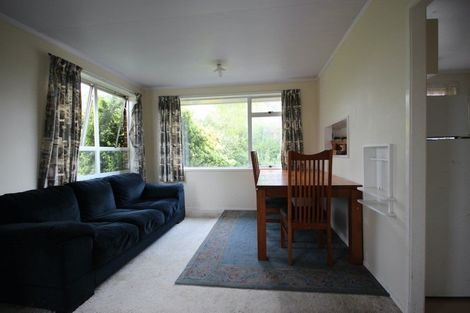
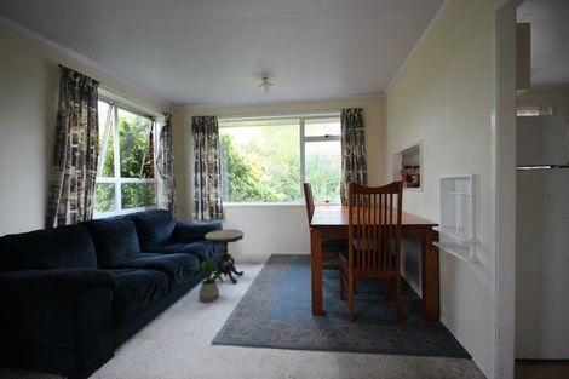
+ side table [203,229,245,286]
+ house plant [183,252,229,303]
